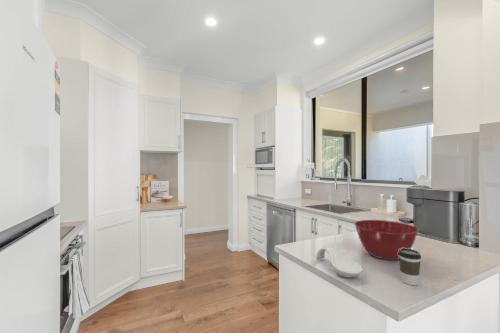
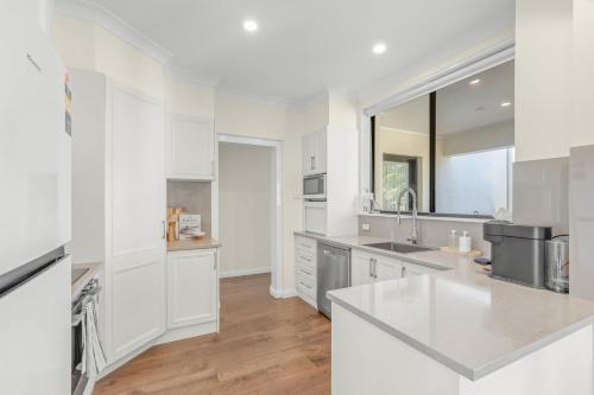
- coffee cup [398,248,422,286]
- mixing bowl [353,219,419,261]
- spoon rest [315,246,364,278]
